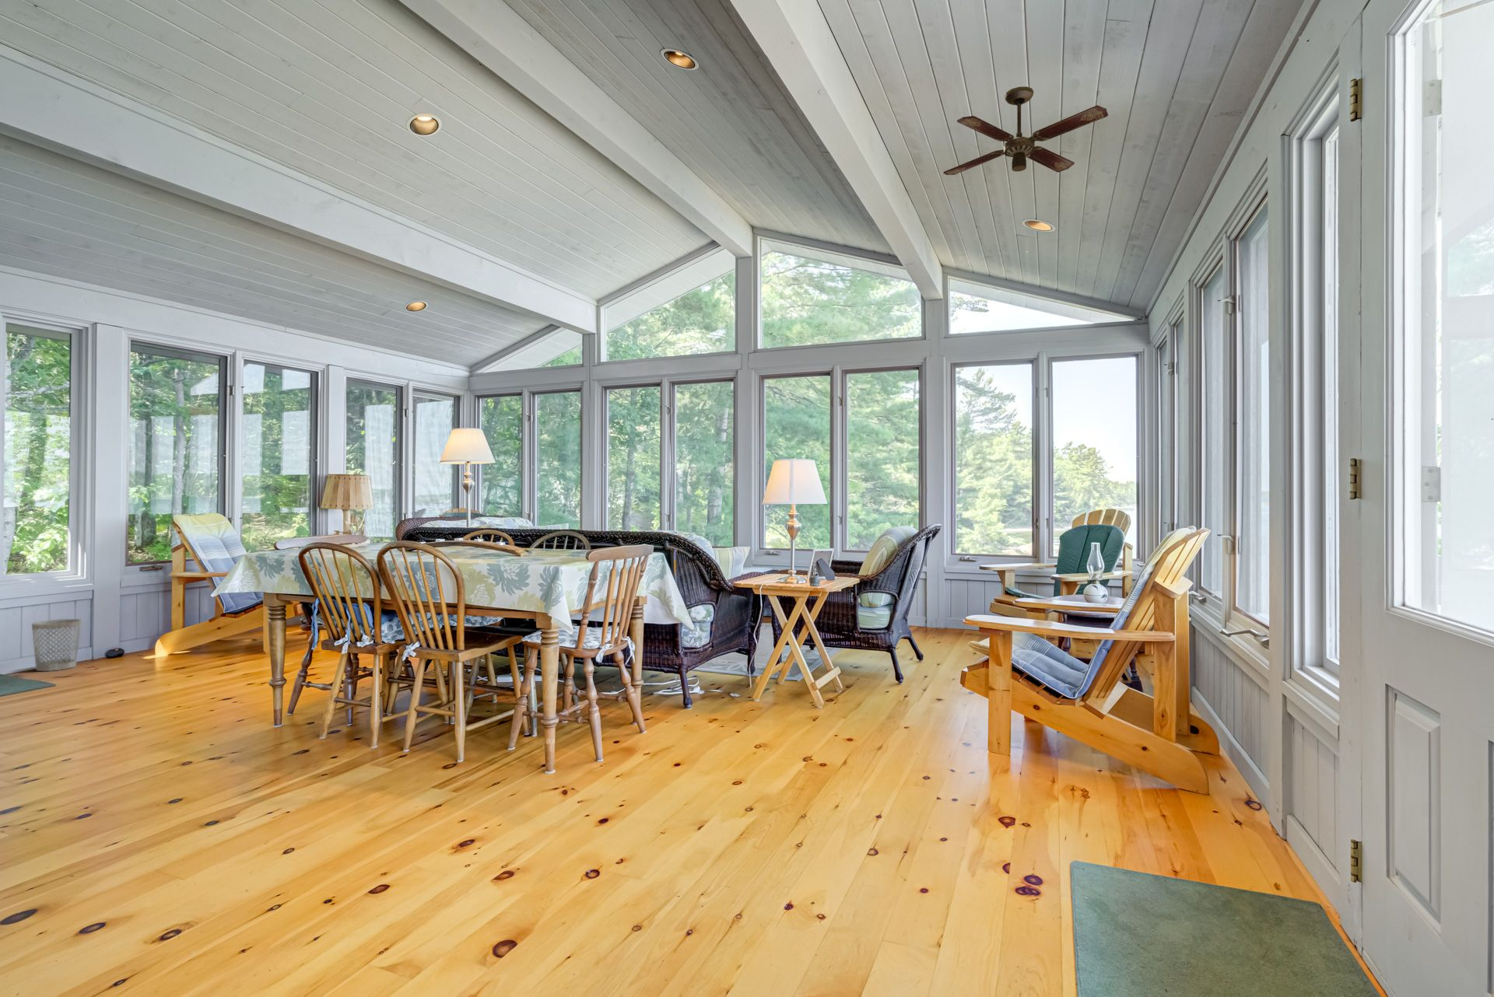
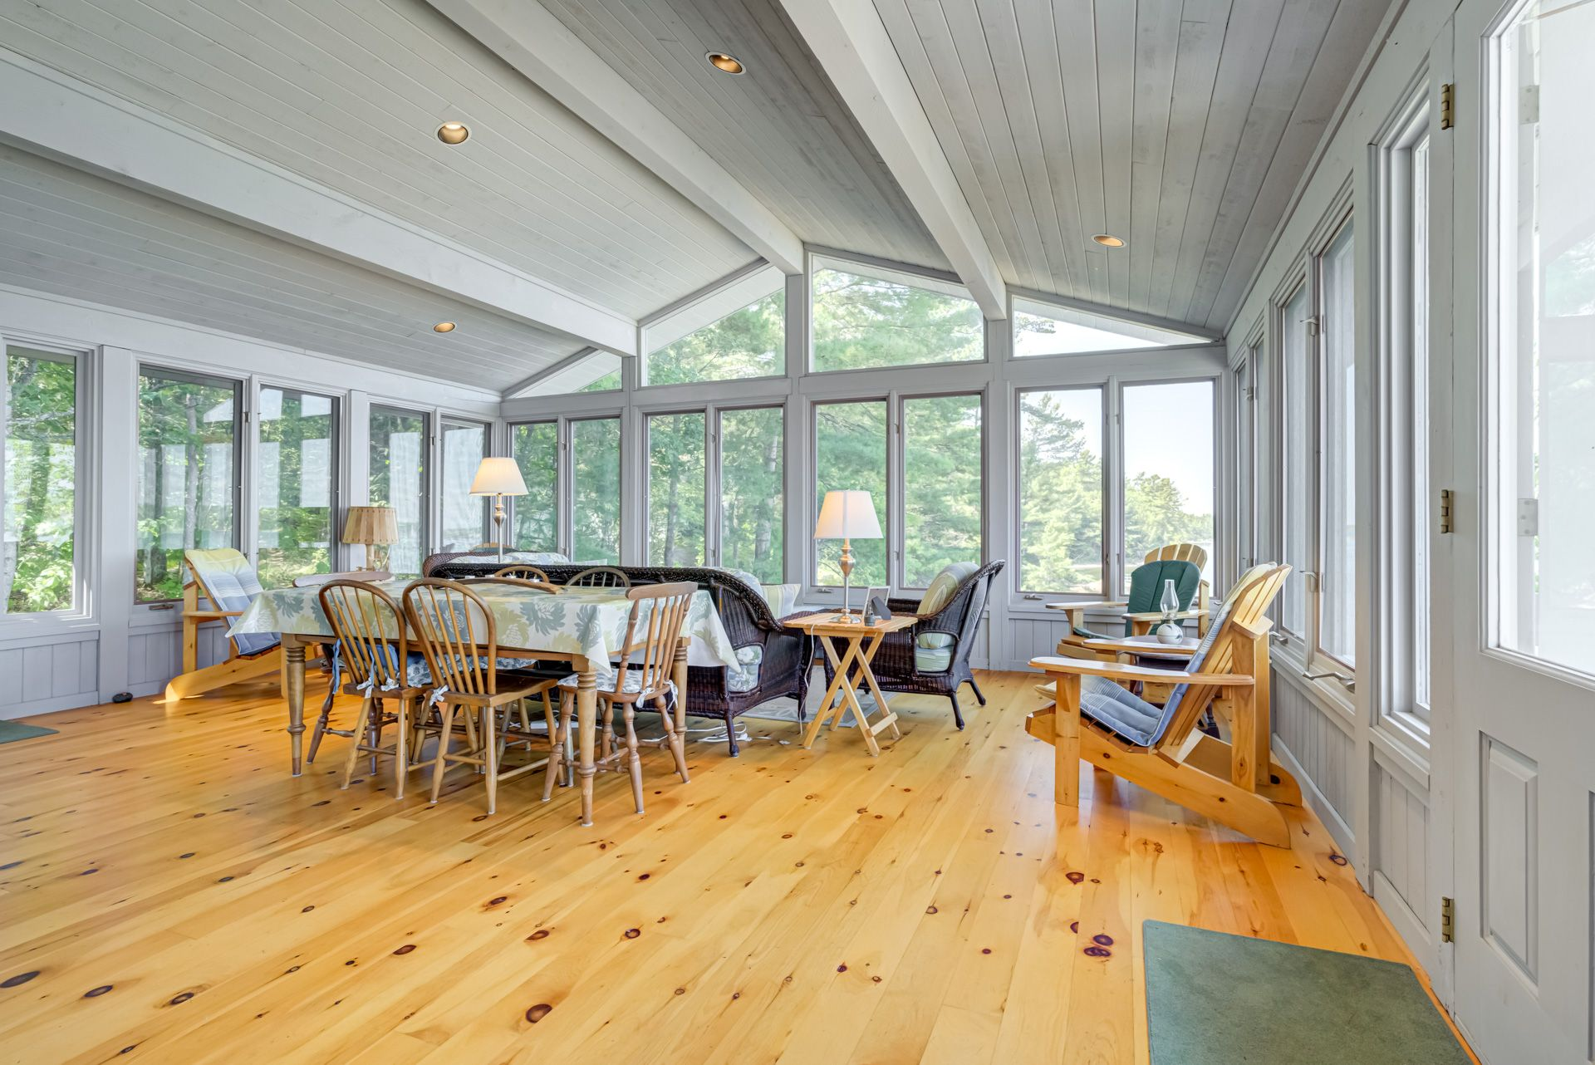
- ceiling fan [942,86,1109,176]
- wastebasket [31,619,82,672]
